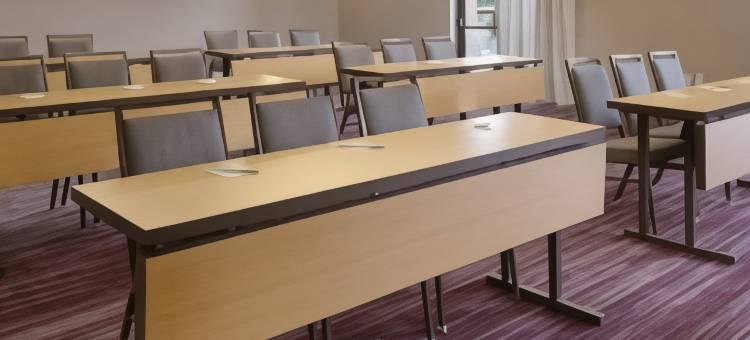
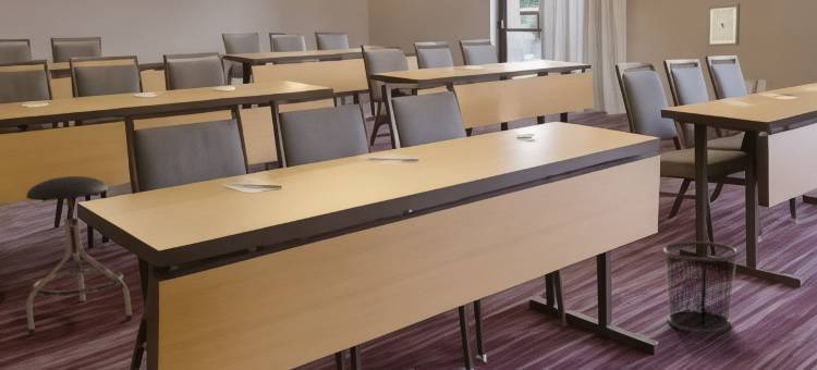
+ waste bin [662,240,740,333]
+ wall art [707,2,741,48]
+ stool [25,175,134,335]
